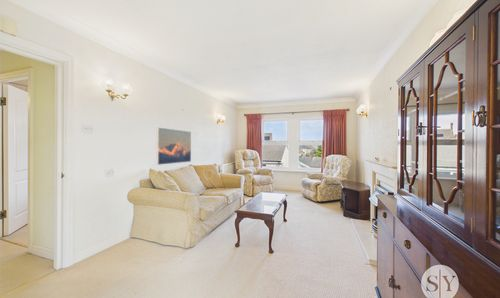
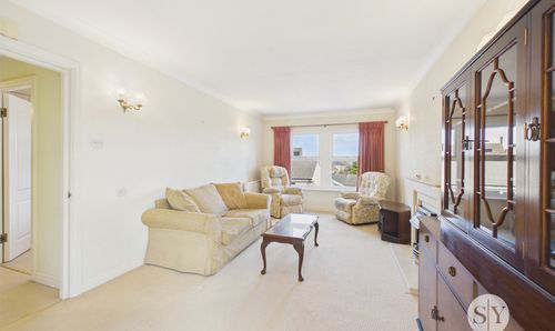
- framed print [155,126,192,166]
